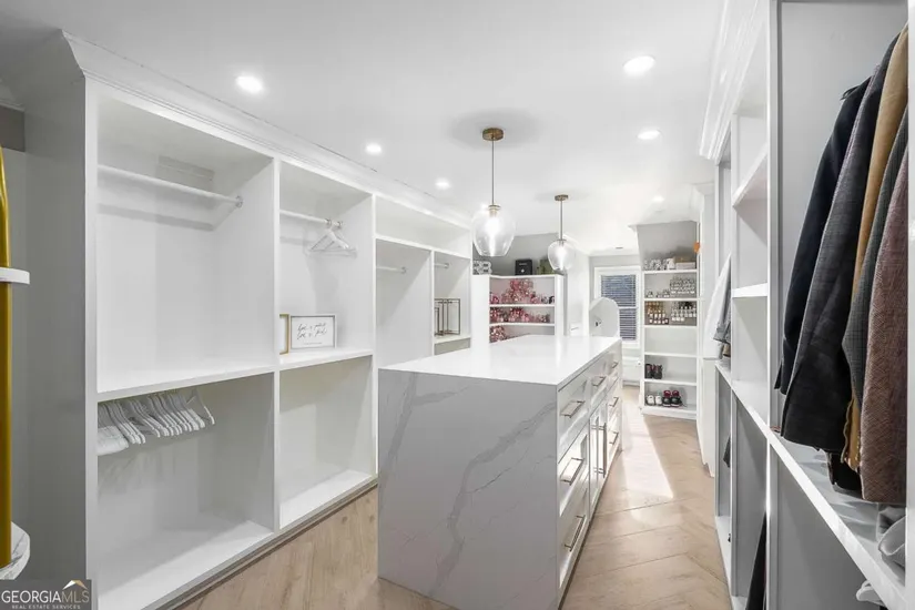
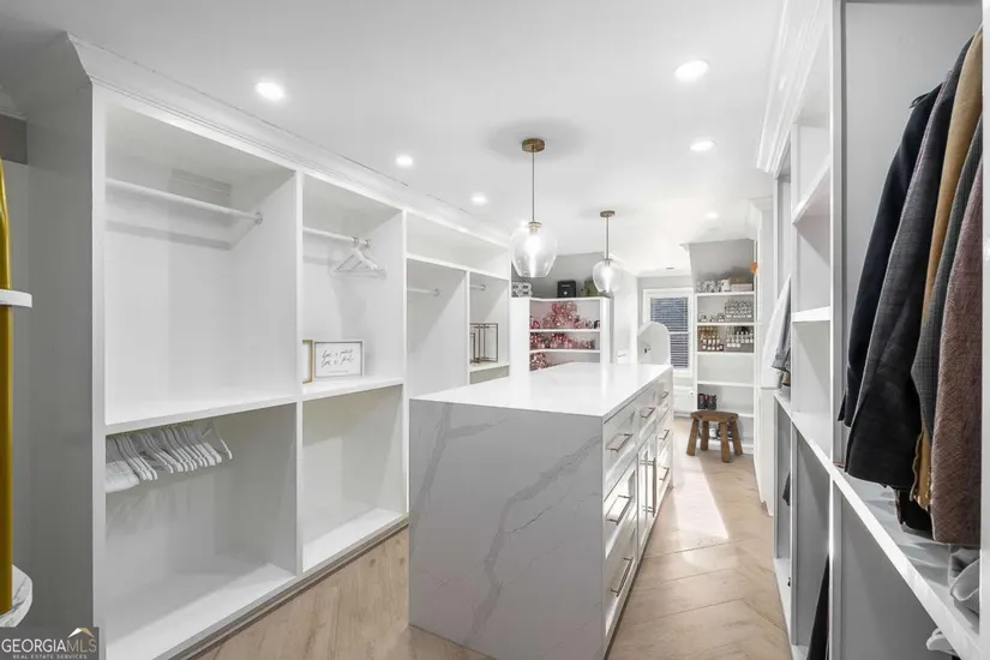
+ stool [685,409,744,463]
